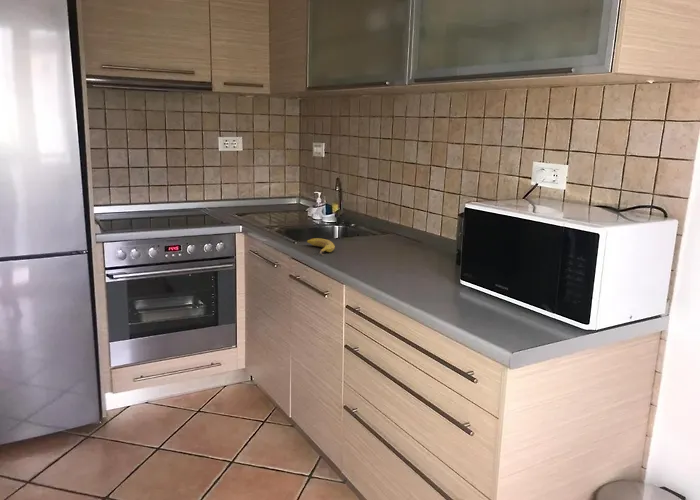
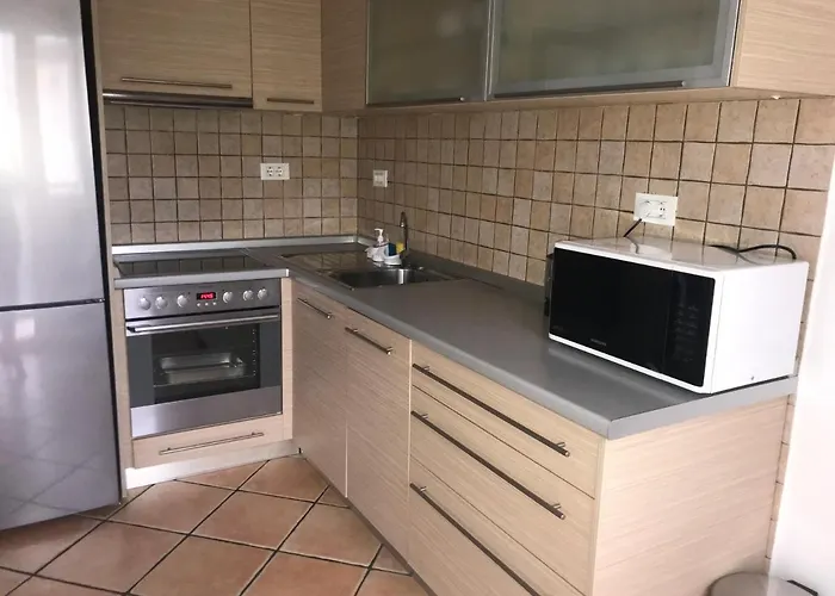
- fruit [306,237,336,256]
